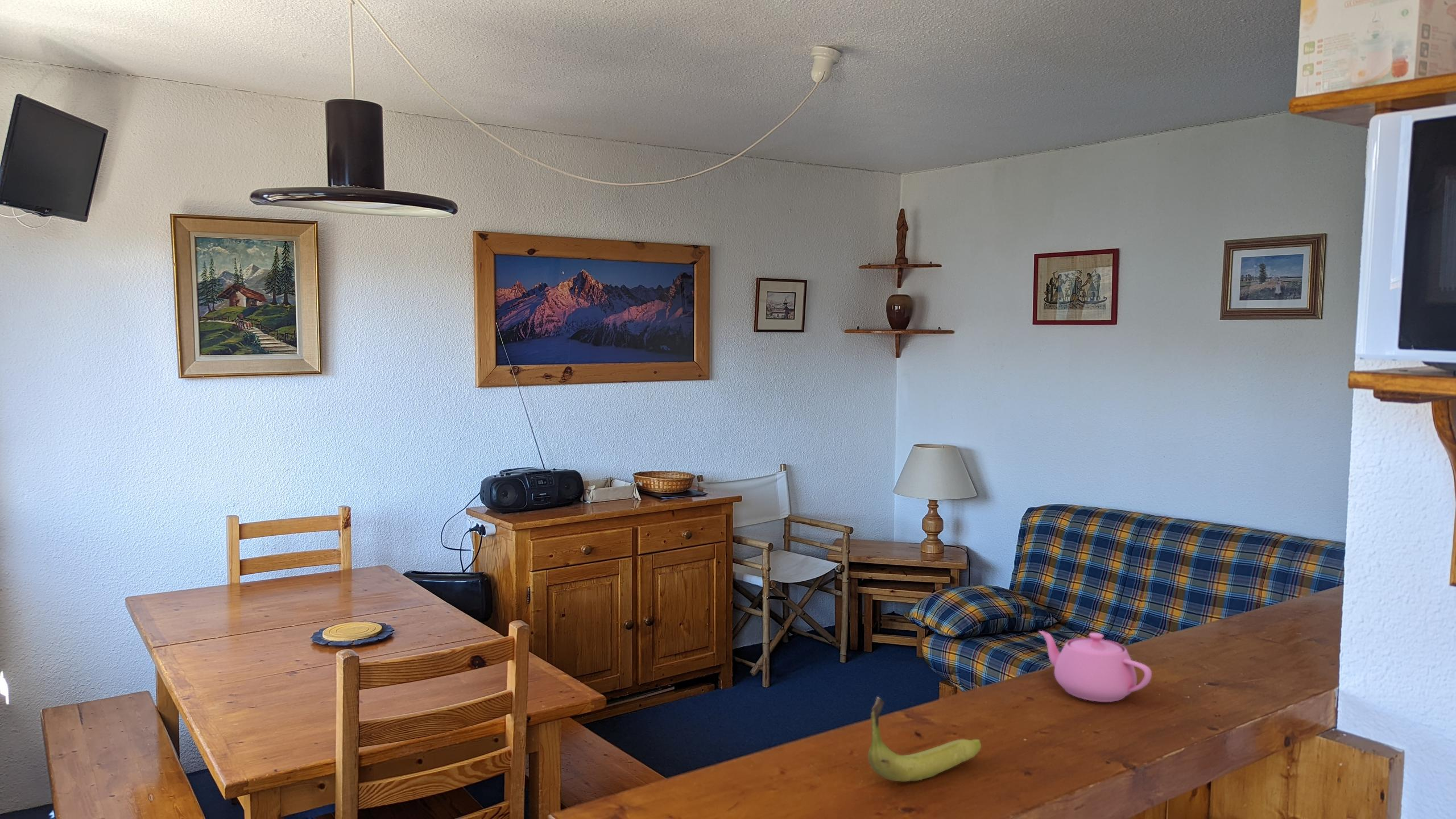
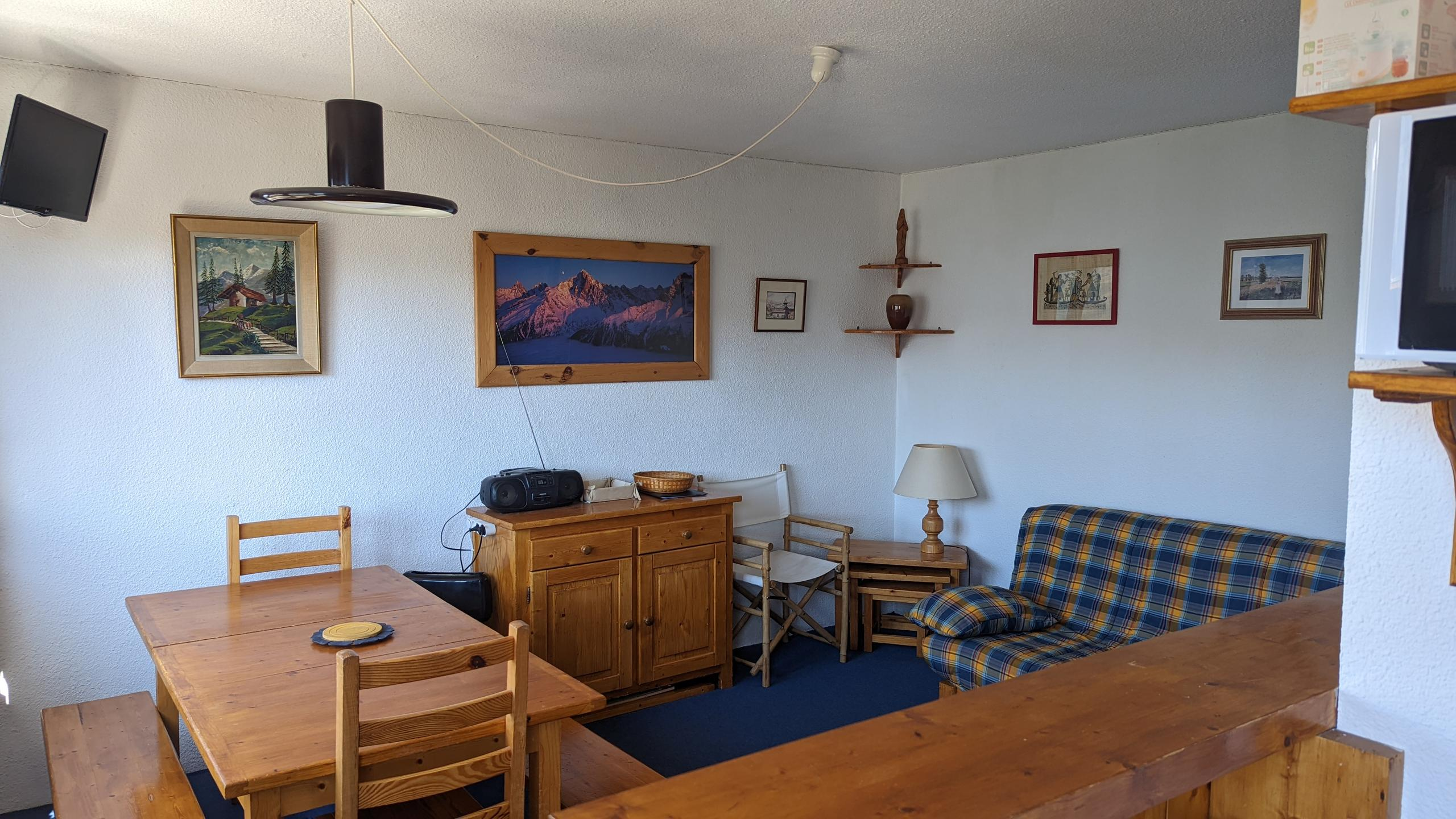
- banana [867,696,982,782]
- teapot [1038,630,1152,702]
